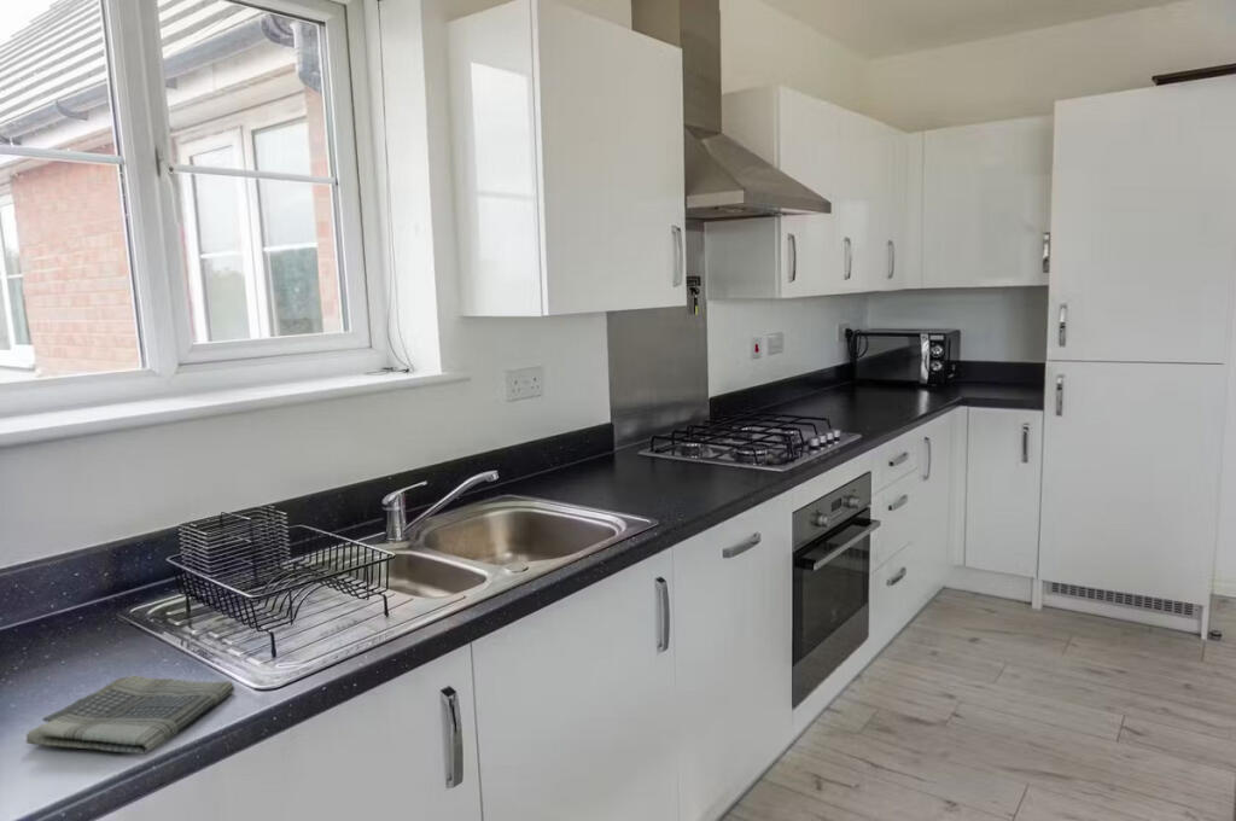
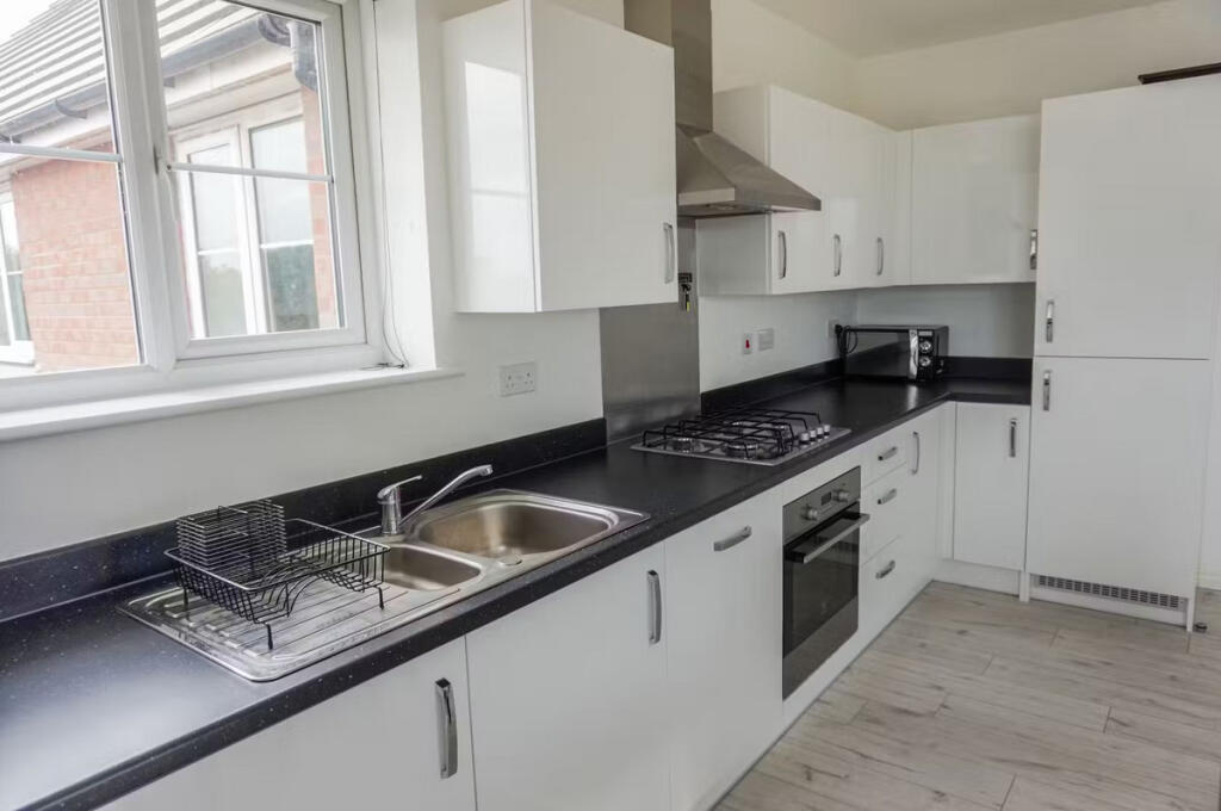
- dish towel [25,674,235,756]
